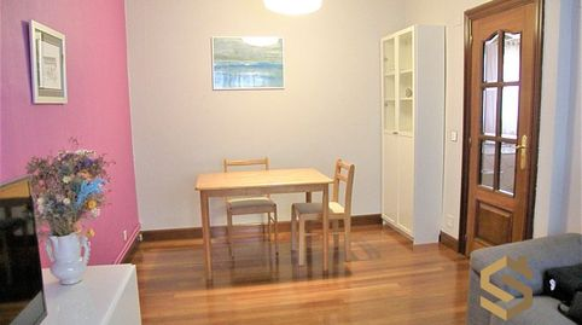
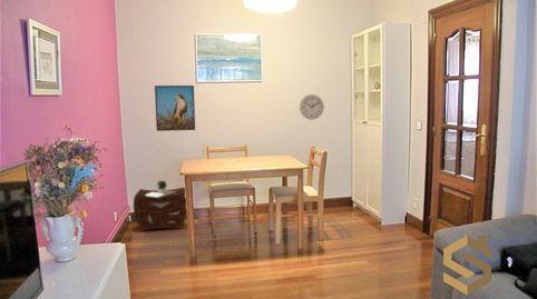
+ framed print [154,84,196,132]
+ nightstand [133,180,187,232]
+ wall clock [299,93,325,121]
